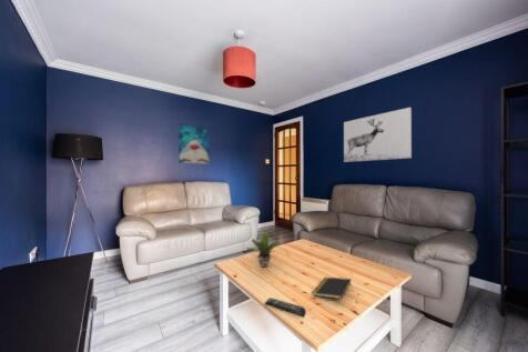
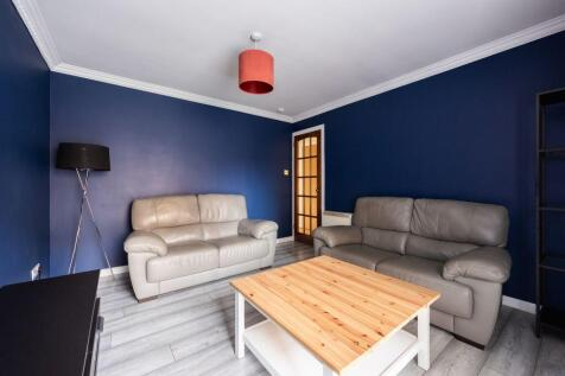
- potted plant [245,232,282,269]
- wall art [343,107,413,163]
- remote control [264,296,307,318]
- wall art [177,122,211,164]
- notepad [311,276,353,300]
